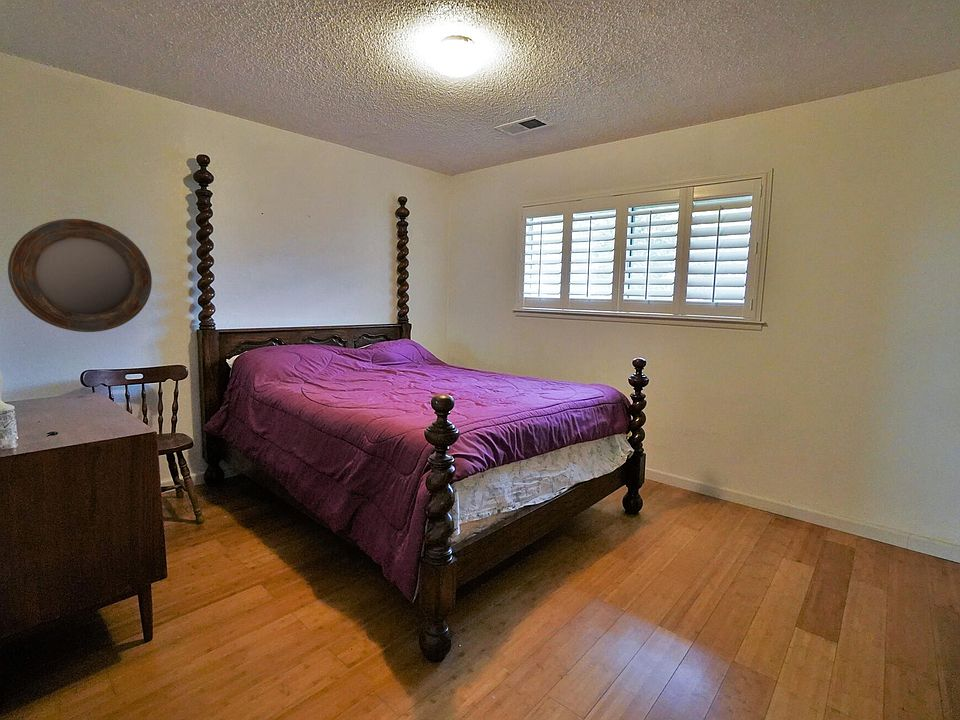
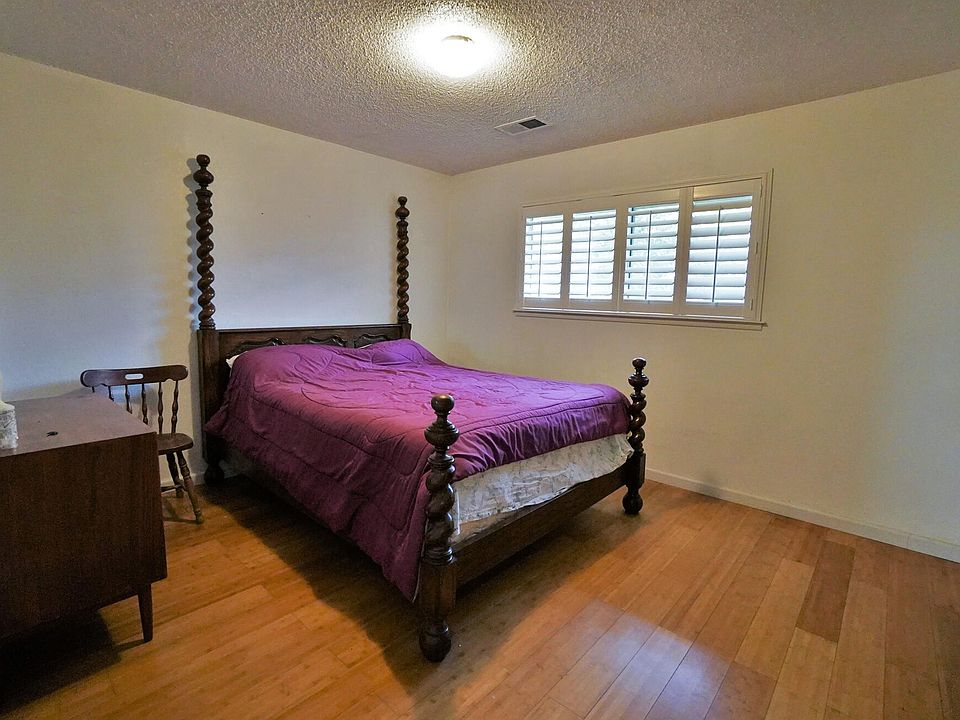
- home mirror [7,218,153,333]
